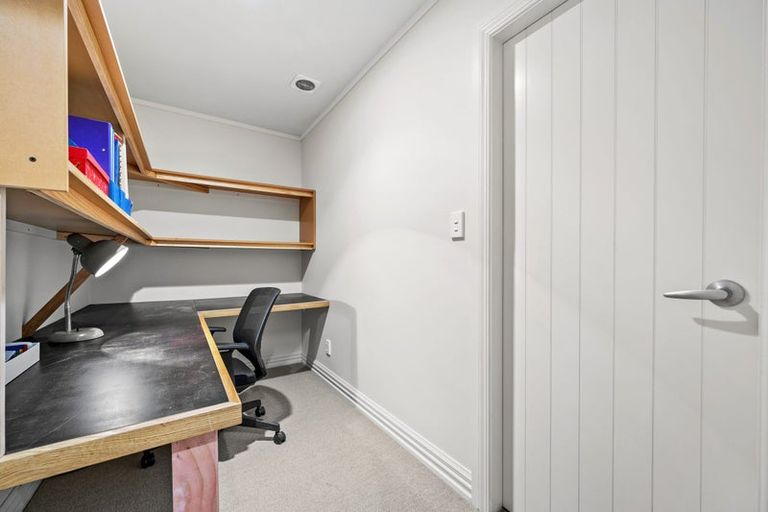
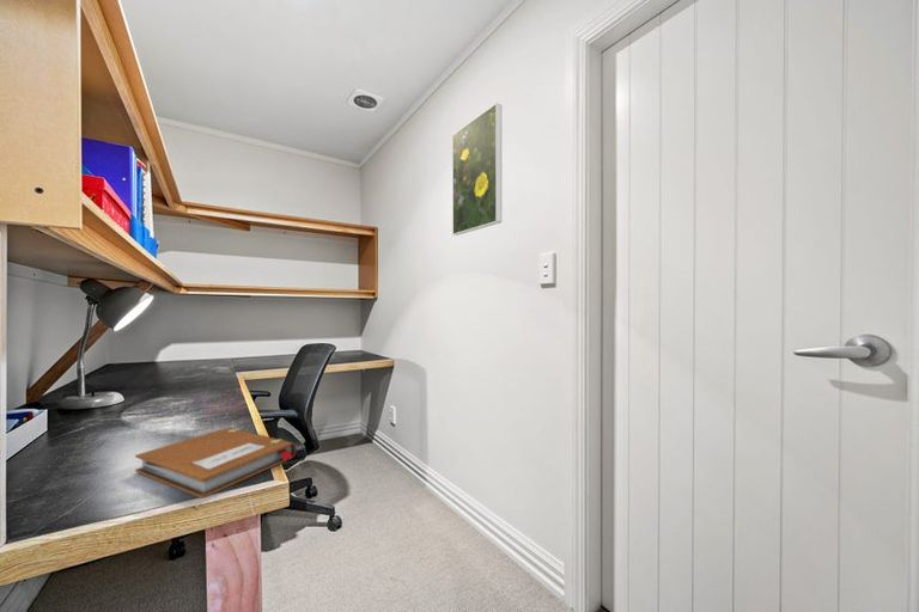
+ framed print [451,103,503,237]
+ notebook [134,427,298,500]
